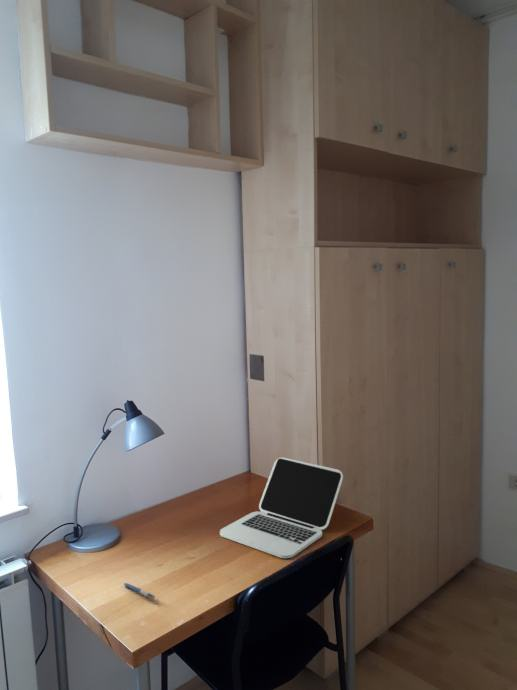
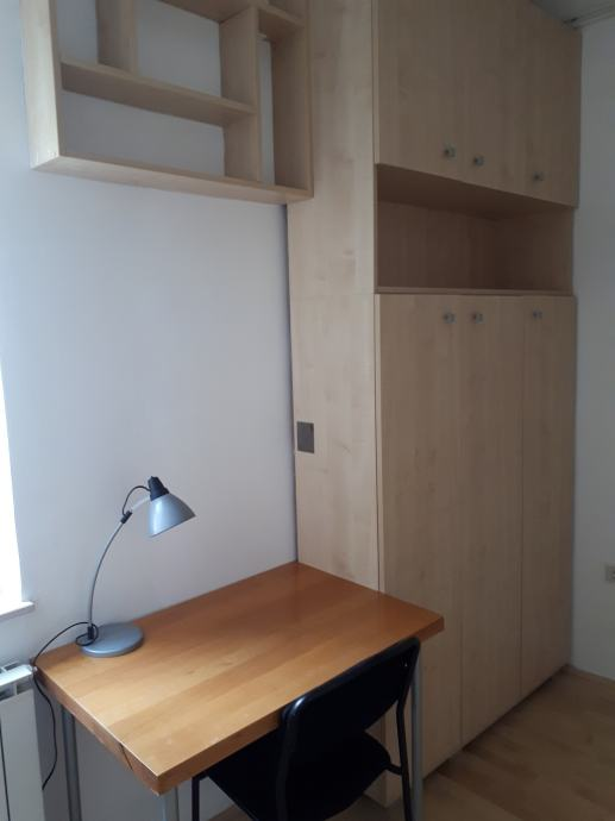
- laptop [219,456,344,559]
- pen [123,582,156,600]
